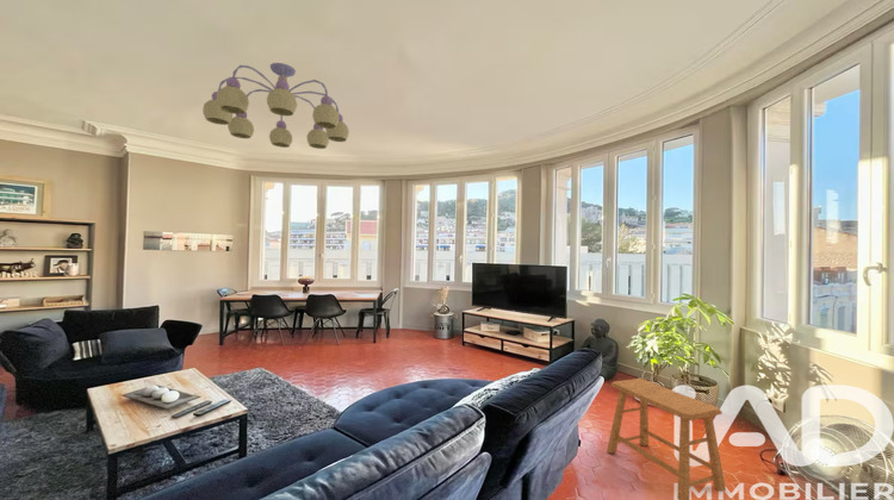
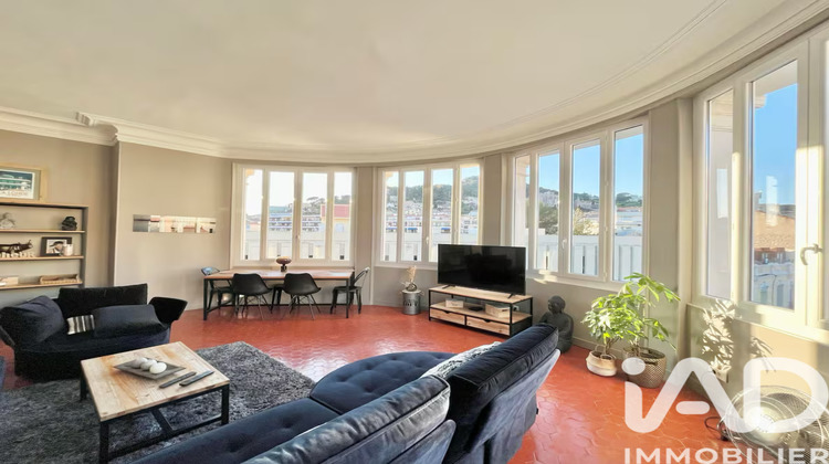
- stool [606,377,727,500]
- chandelier [201,62,350,150]
